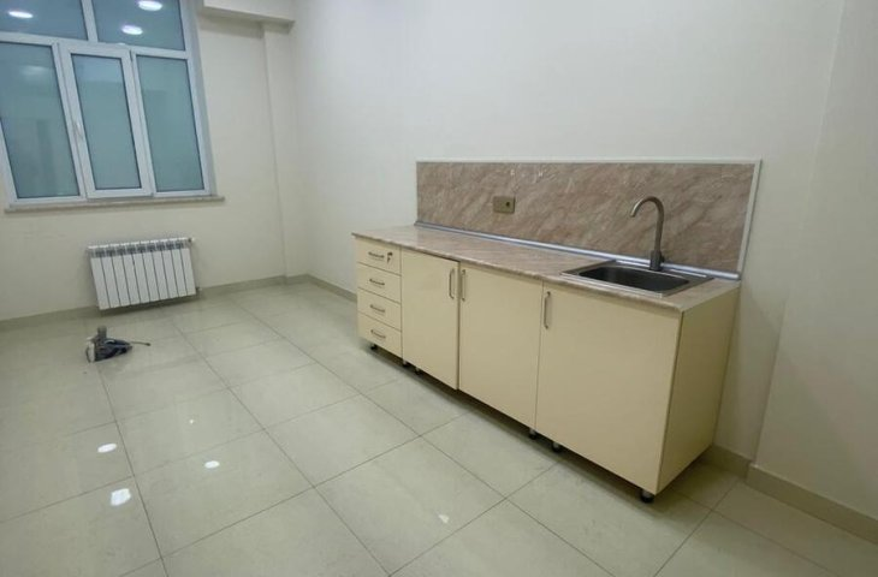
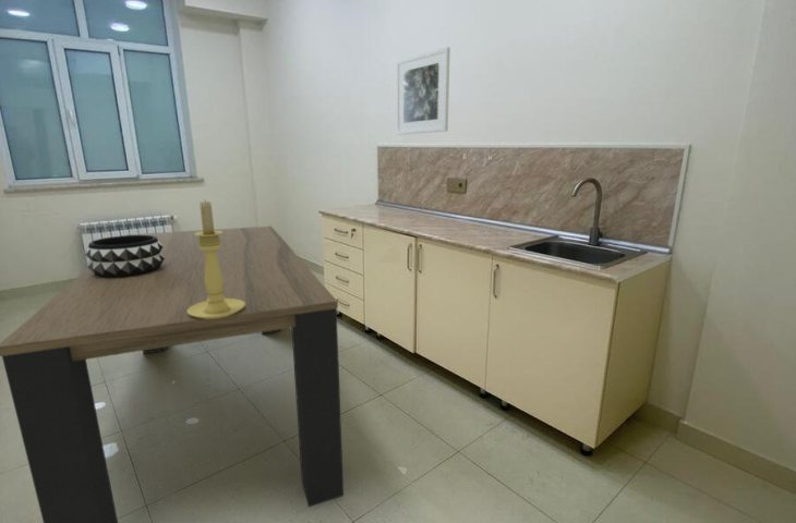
+ dining table [0,226,345,523]
+ decorative bowl [84,234,165,278]
+ candle holder [188,198,245,319]
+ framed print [395,46,451,136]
